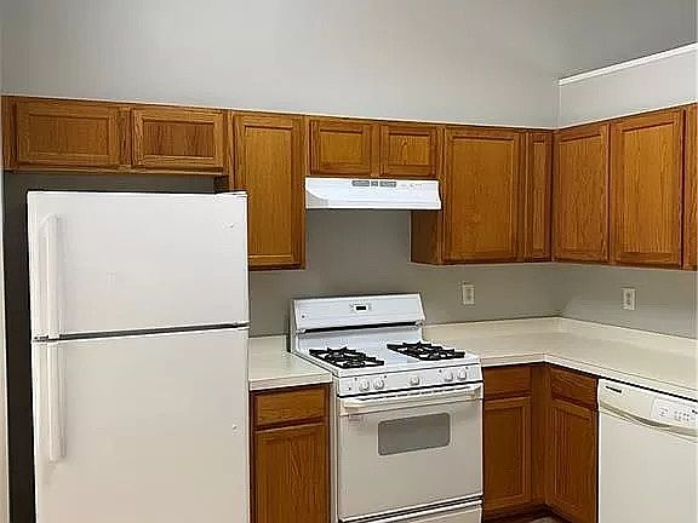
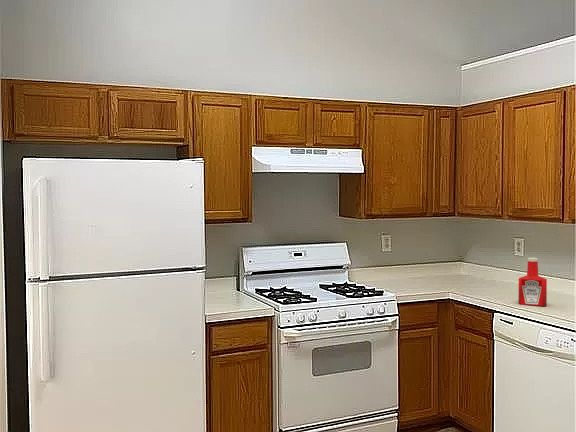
+ soap bottle [517,257,548,307]
